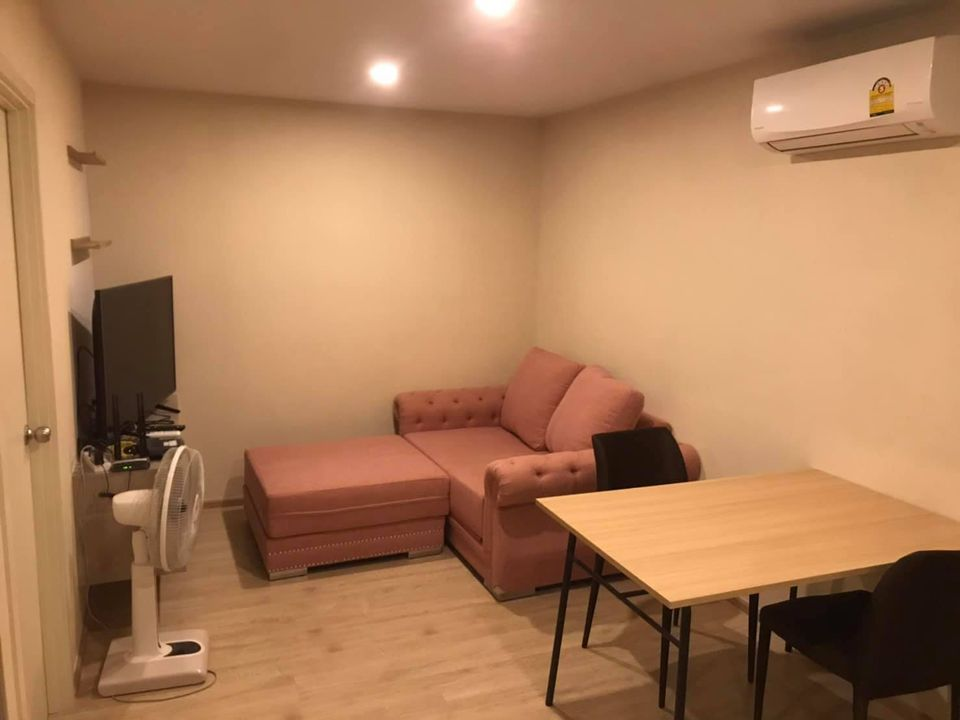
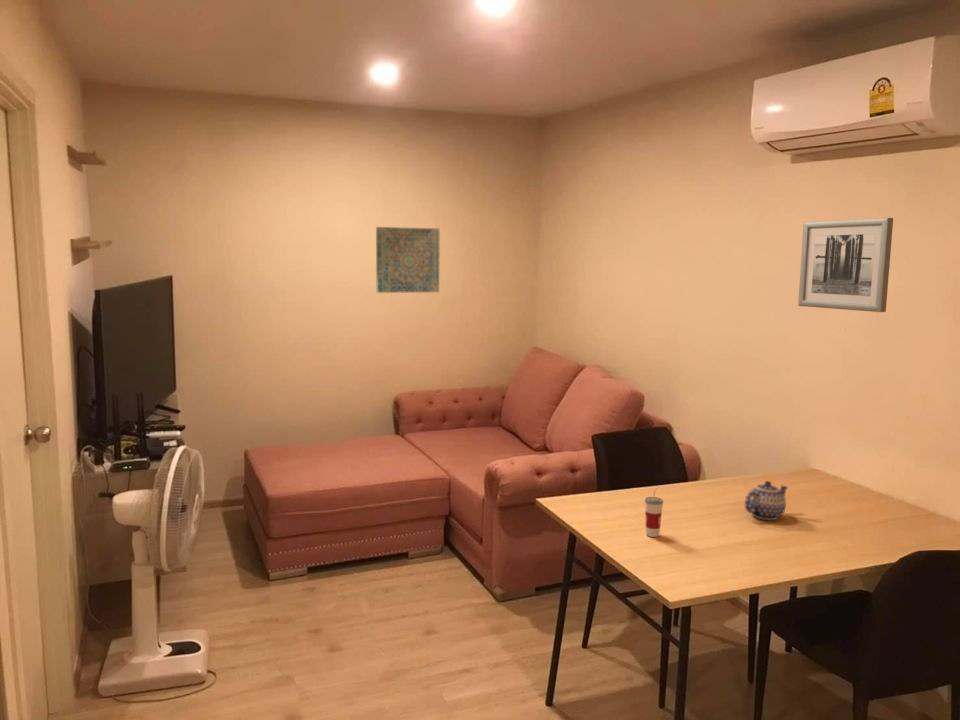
+ cup [644,487,664,538]
+ wall art [797,217,894,313]
+ teapot [744,480,789,521]
+ wall art [375,226,440,294]
